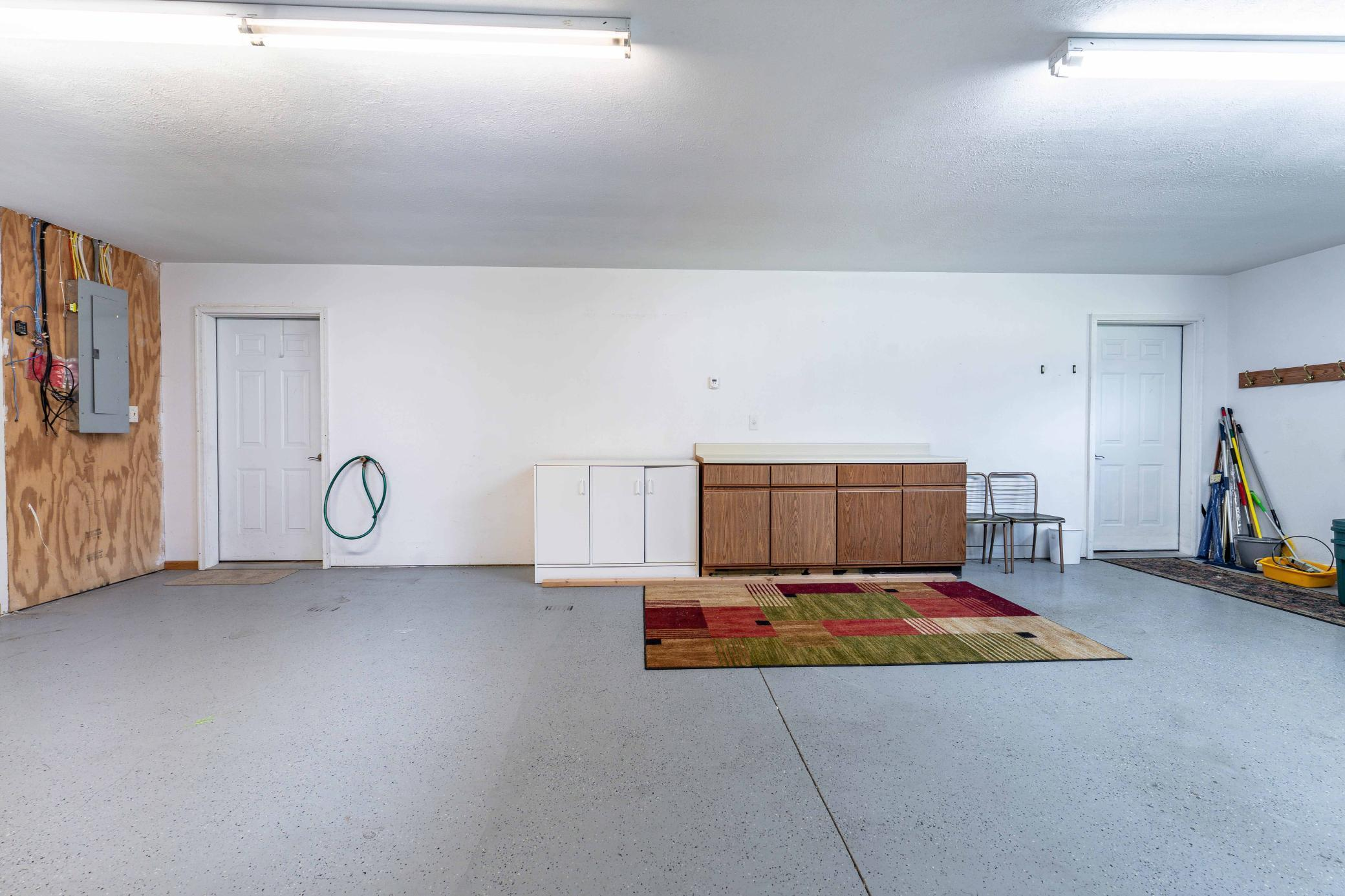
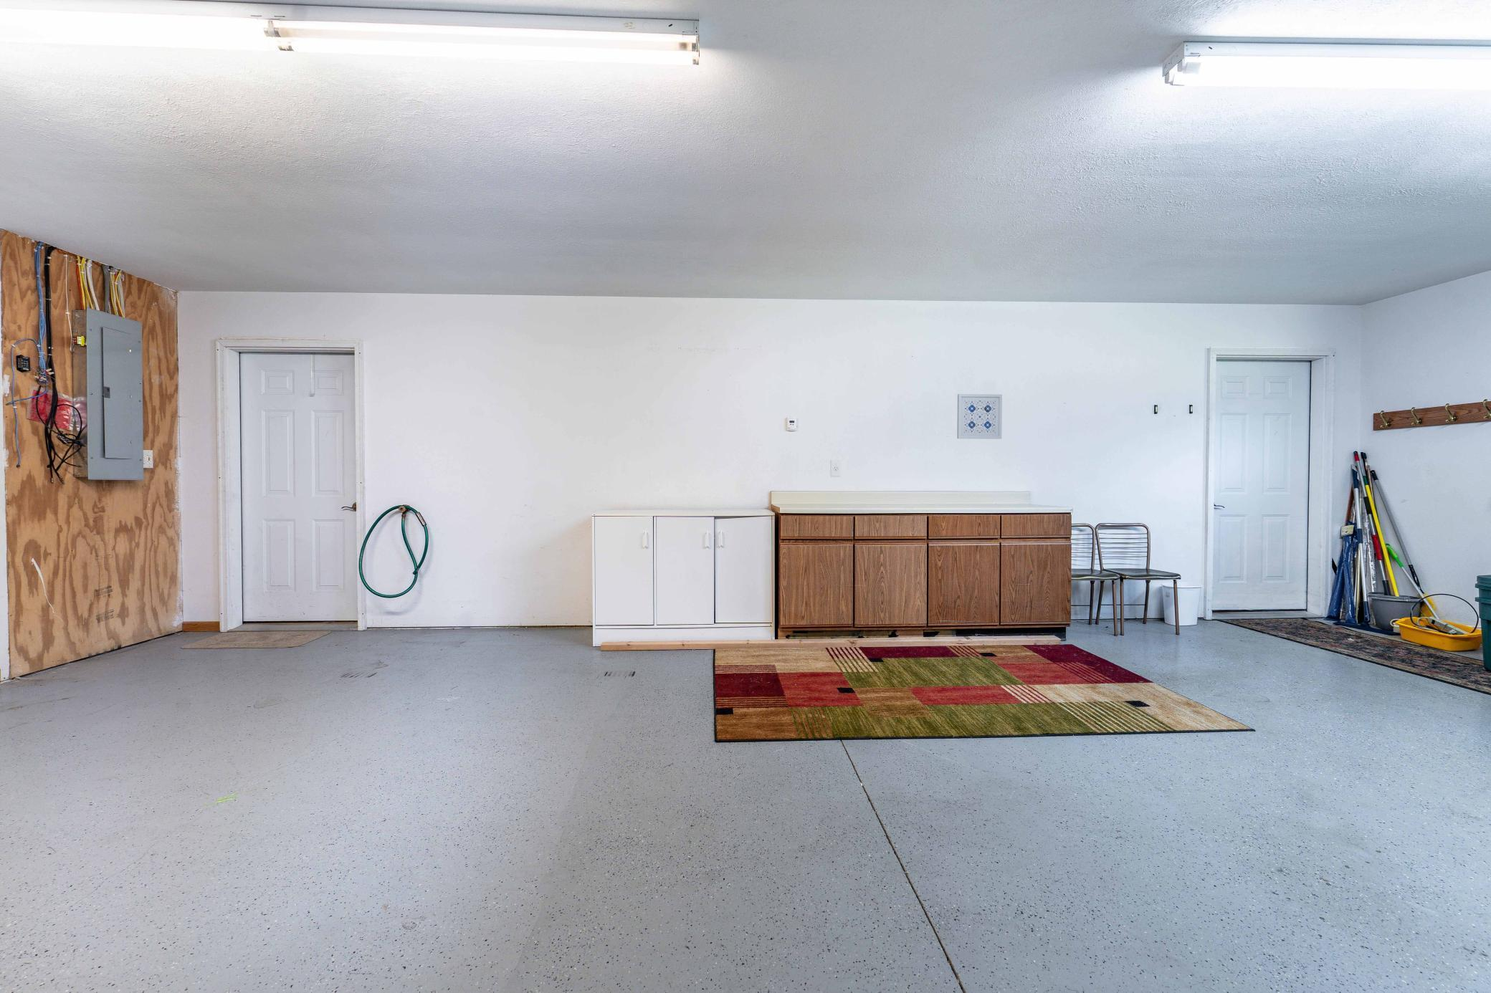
+ wall art [957,393,1003,440]
